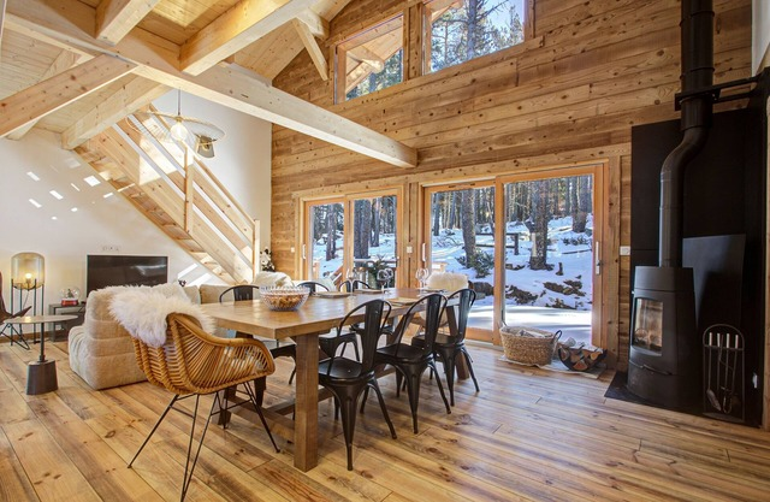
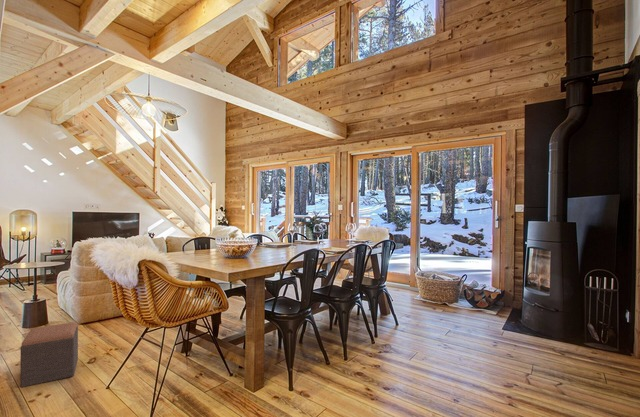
+ footstool [19,321,79,388]
